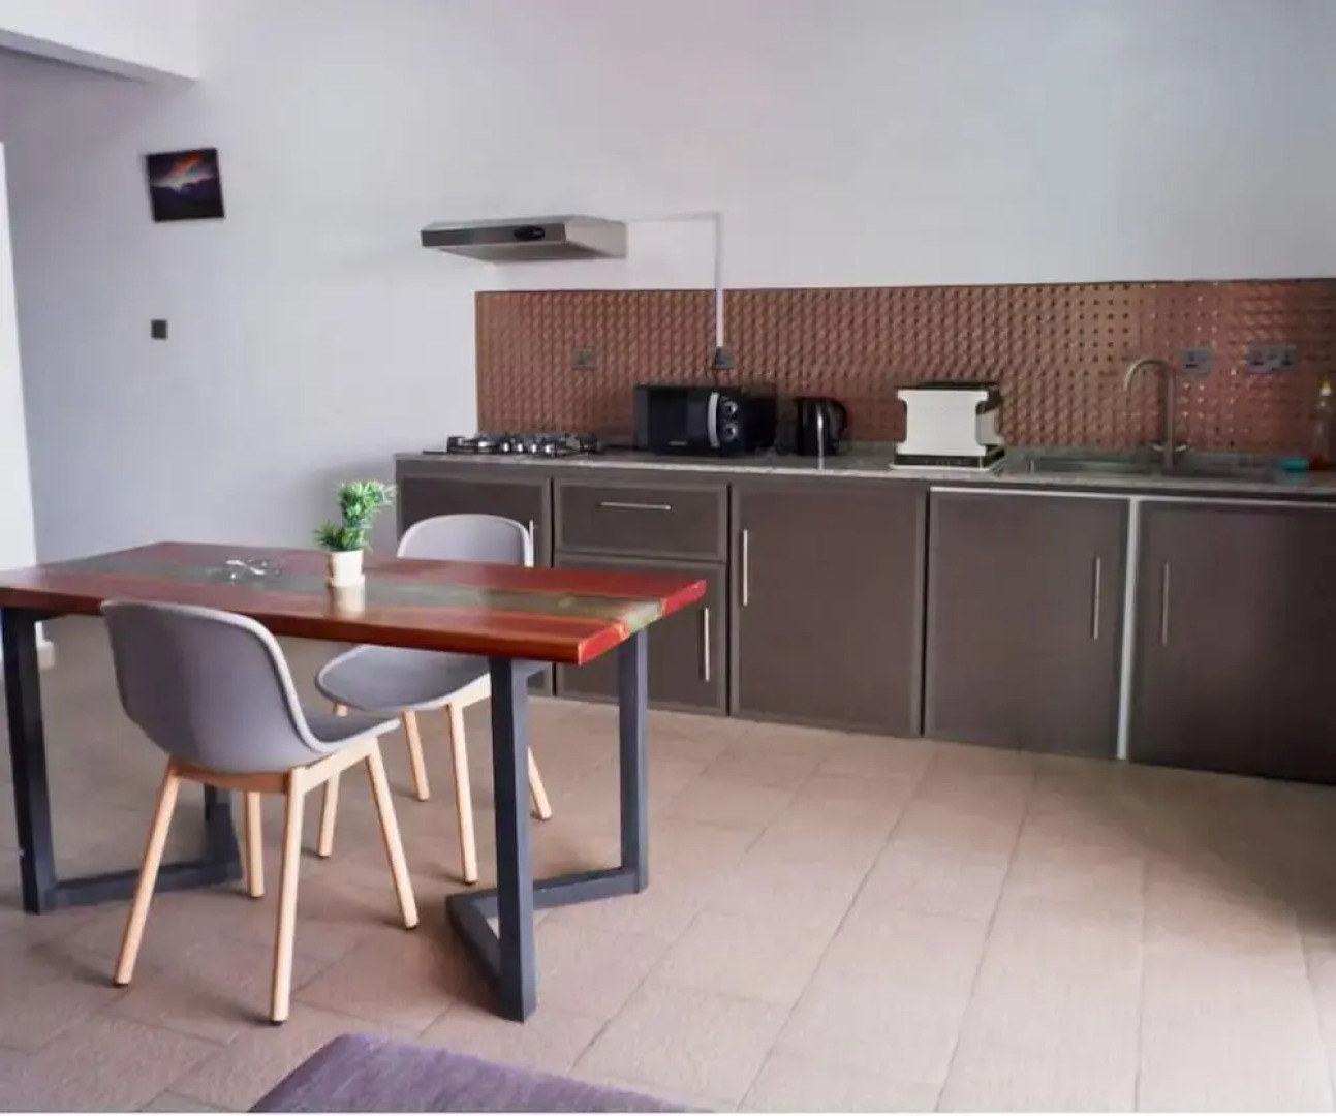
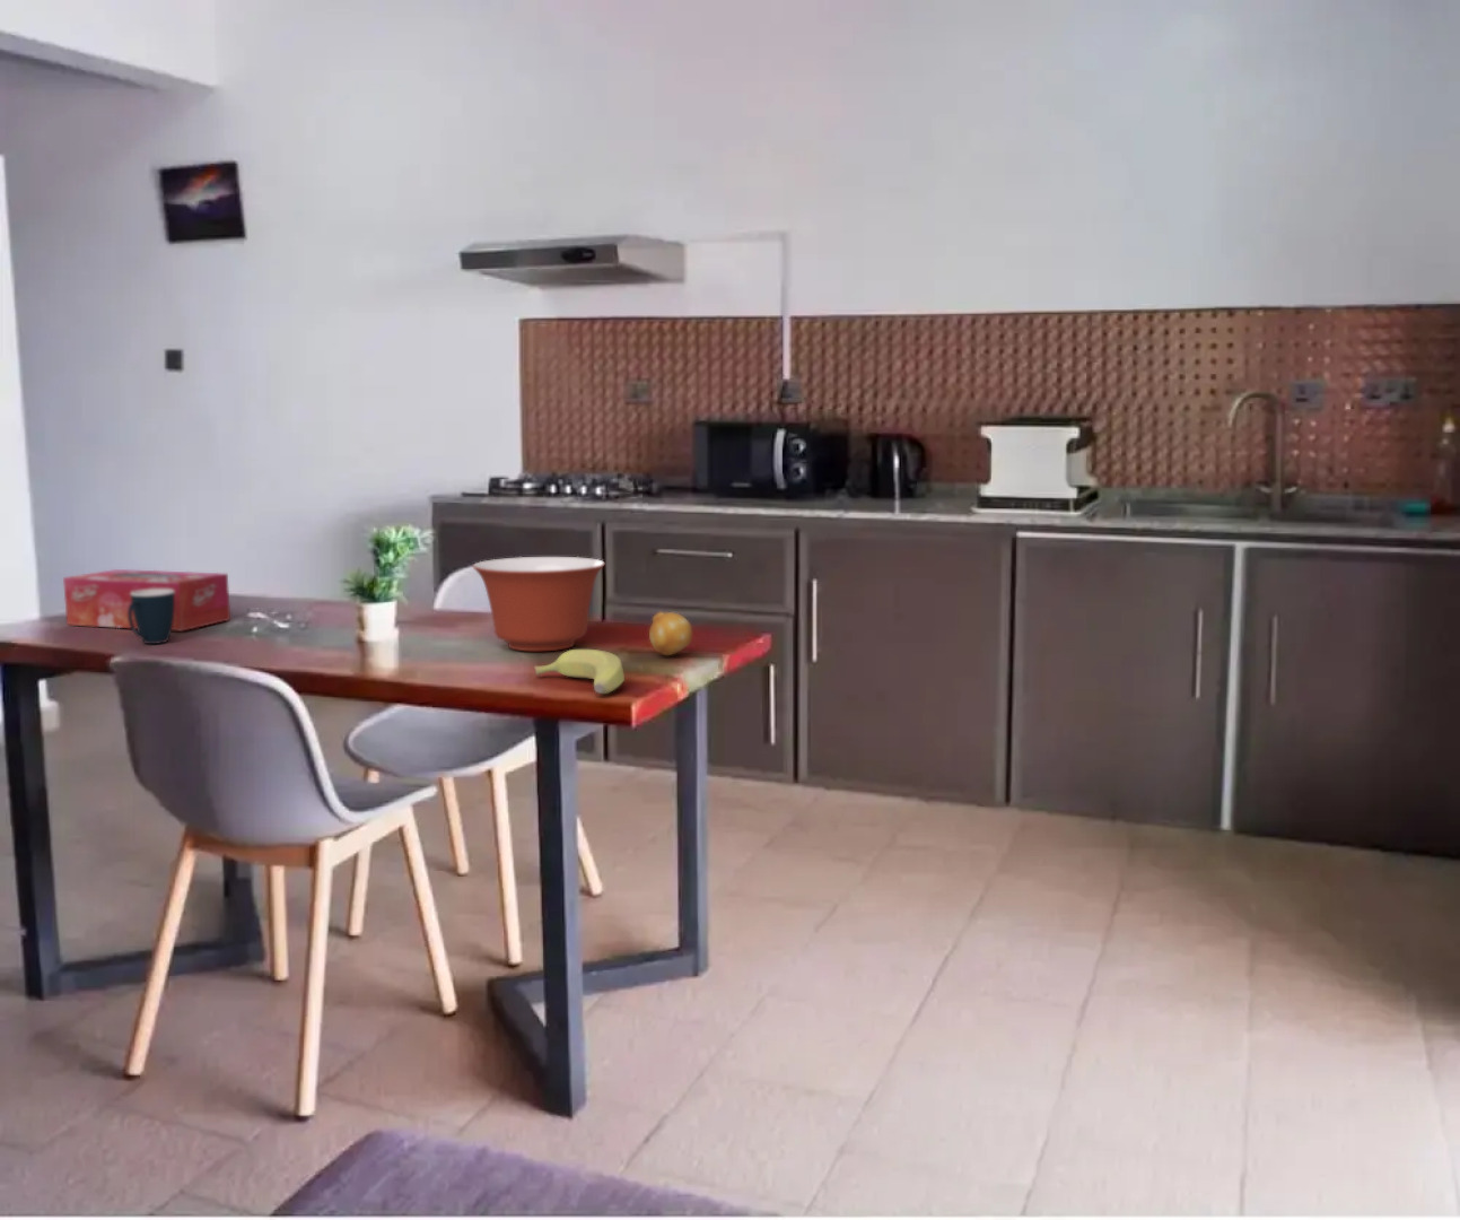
+ tissue box [62,569,232,633]
+ banana [534,649,626,695]
+ mixing bowl [472,555,606,651]
+ mug [127,589,175,645]
+ fruit [648,611,694,656]
